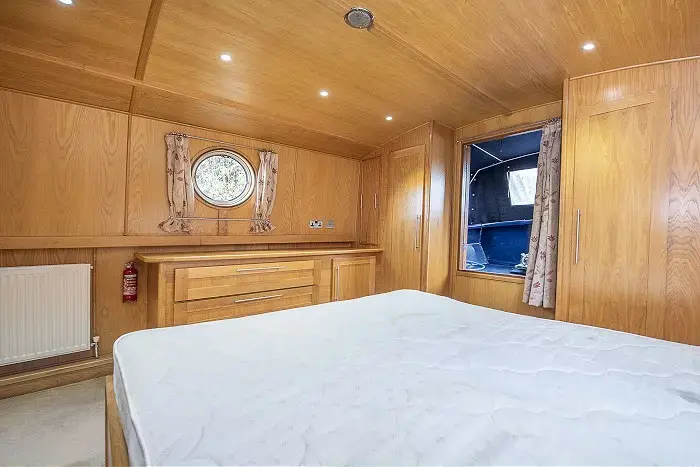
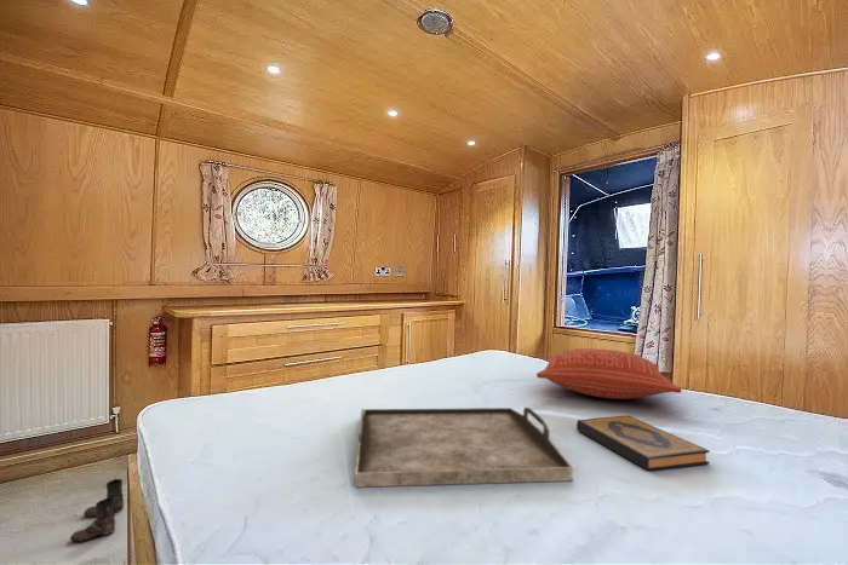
+ pillow [535,347,683,400]
+ boots [69,478,125,543]
+ serving tray [354,407,574,489]
+ hardback book [575,415,710,472]
